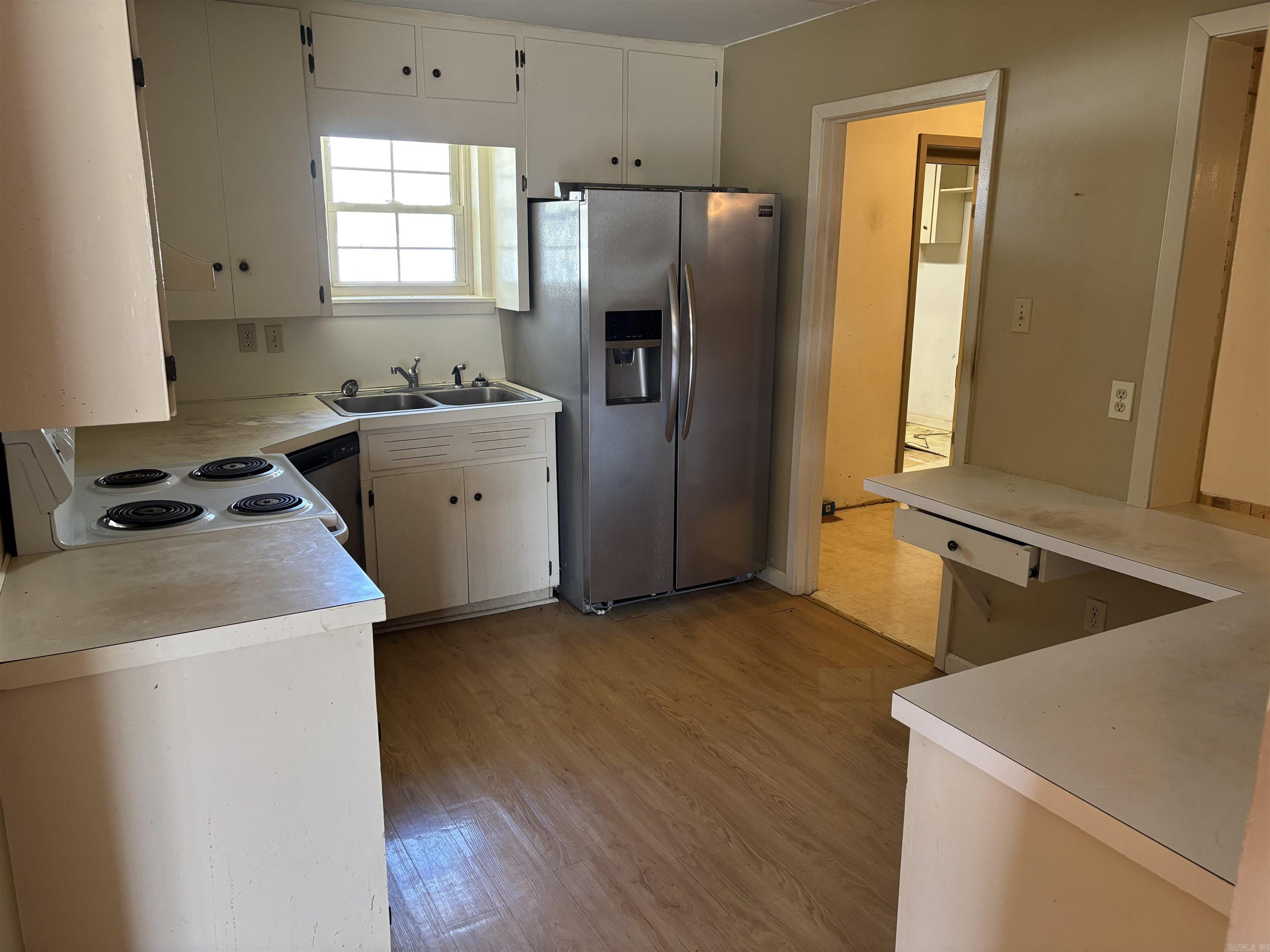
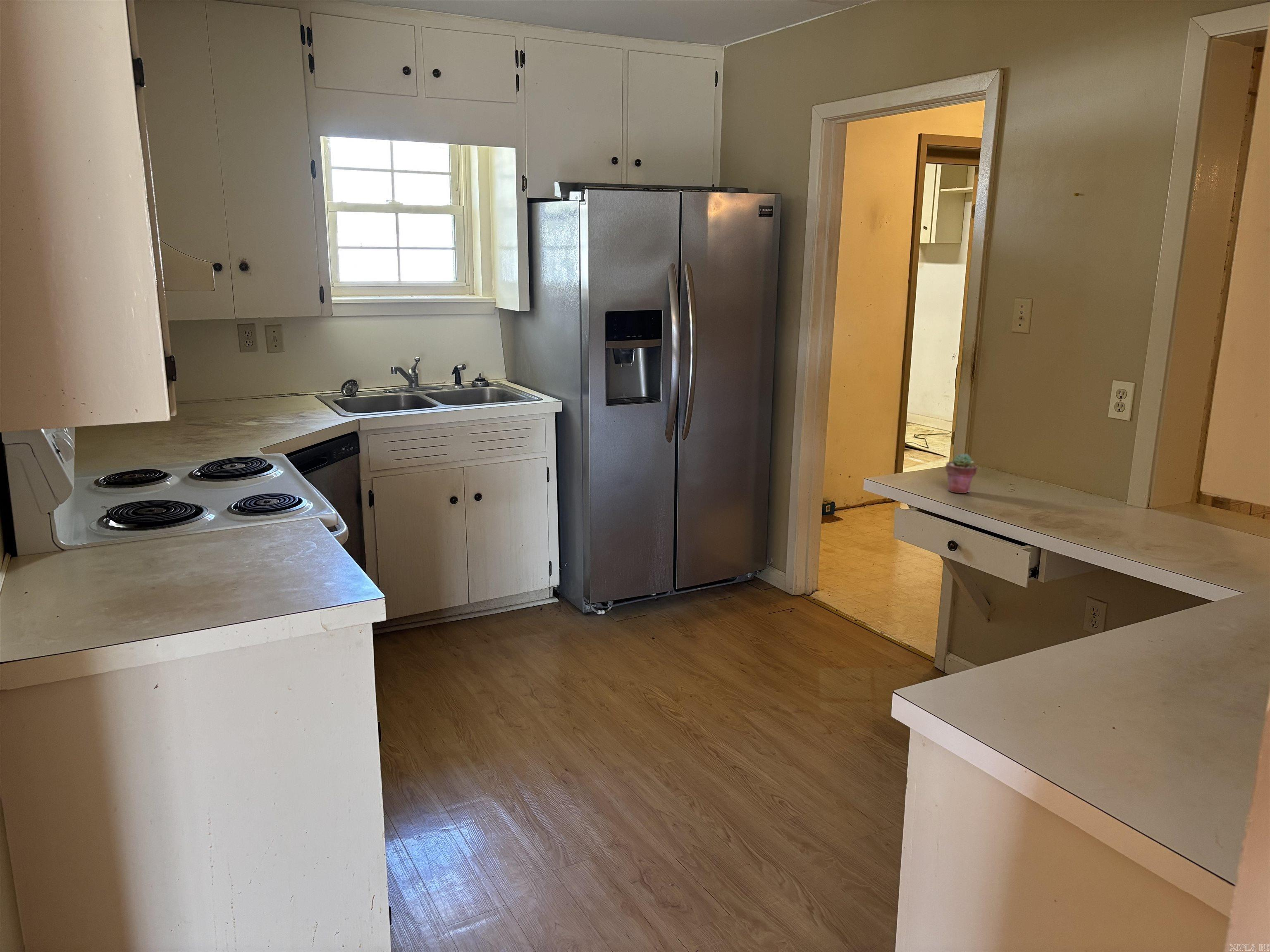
+ potted succulent [945,453,977,494]
